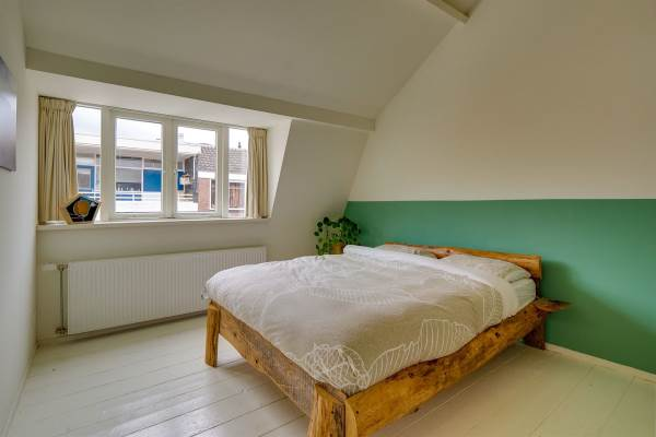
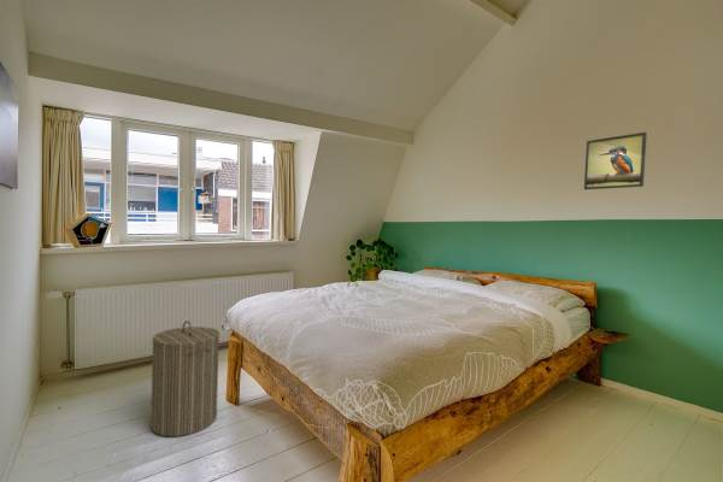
+ laundry hamper [149,319,221,437]
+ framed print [583,131,648,190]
